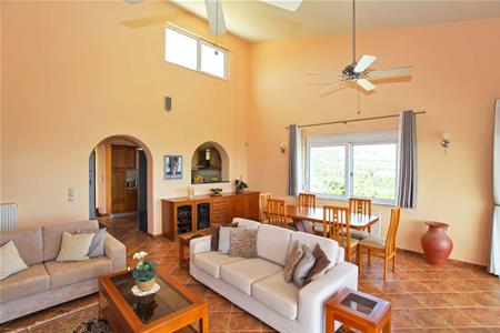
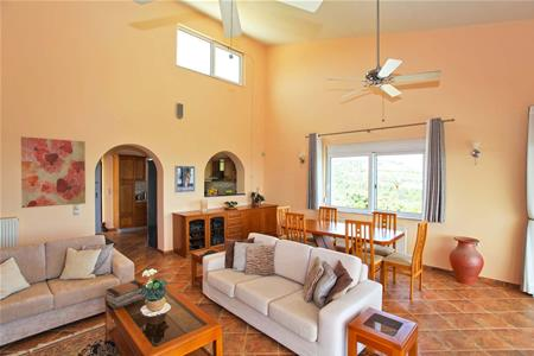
+ book stack [104,279,145,310]
+ wall art [20,135,87,209]
